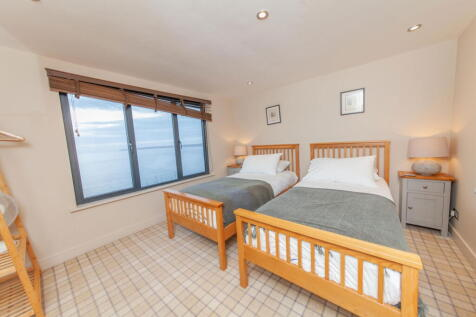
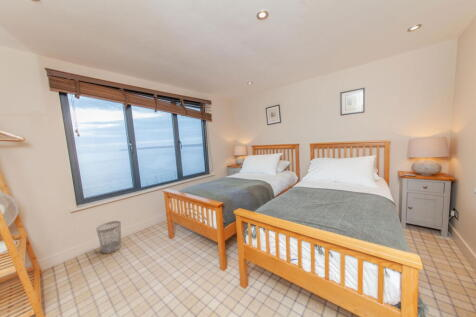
+ wastebasket [95,220,122,254]
